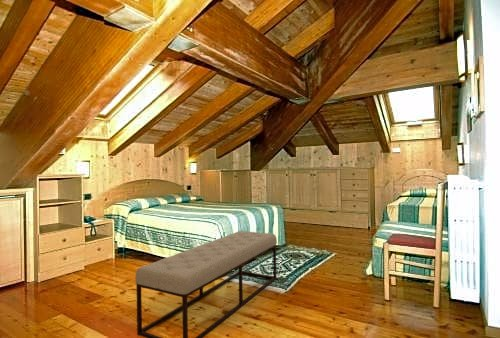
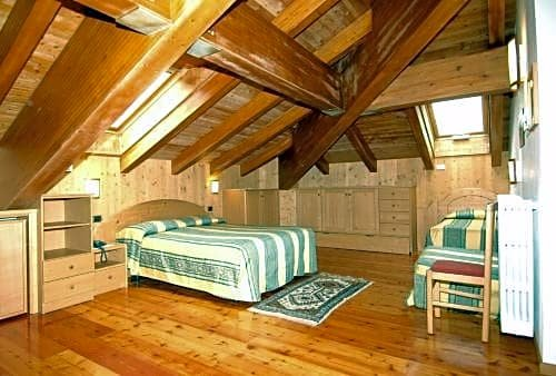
- bench [134,230,278,338]
